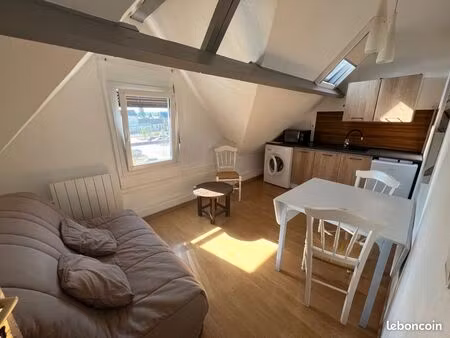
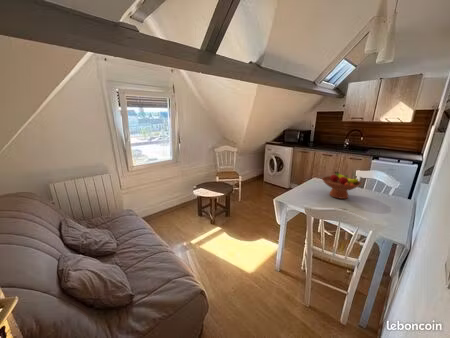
+ fruit bowl [321,170,363,200]
